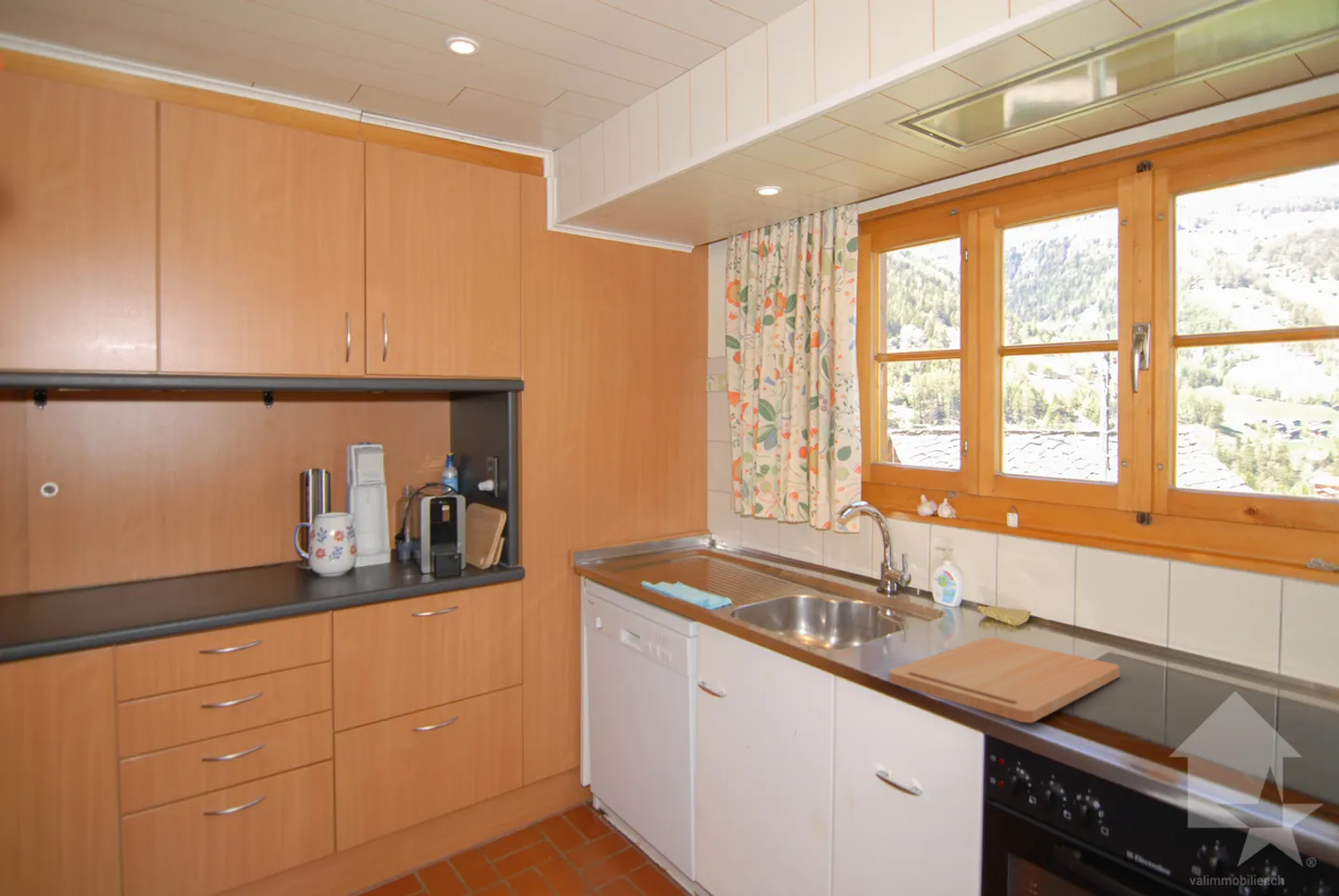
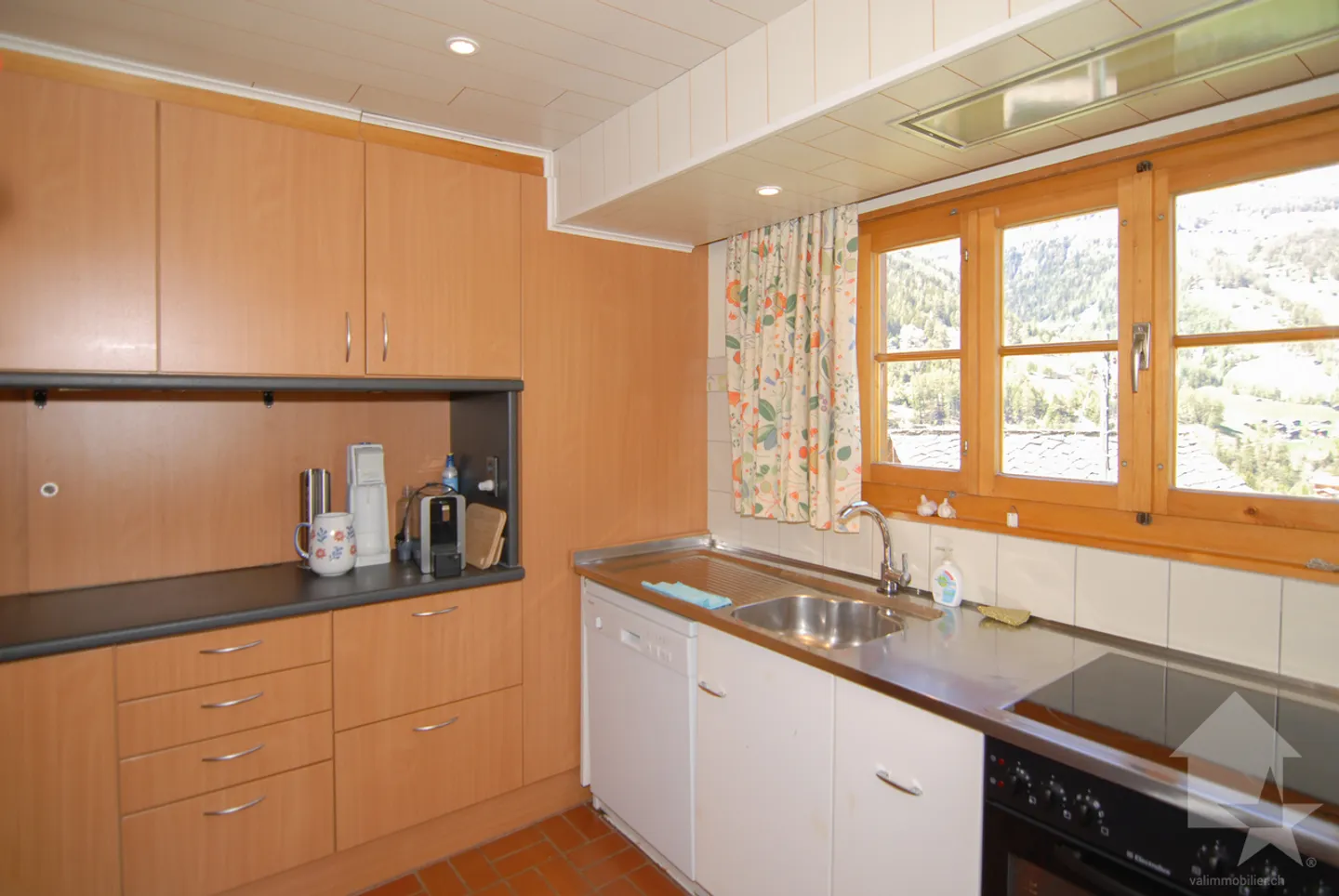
- cutting board [888,637,1120,724]
